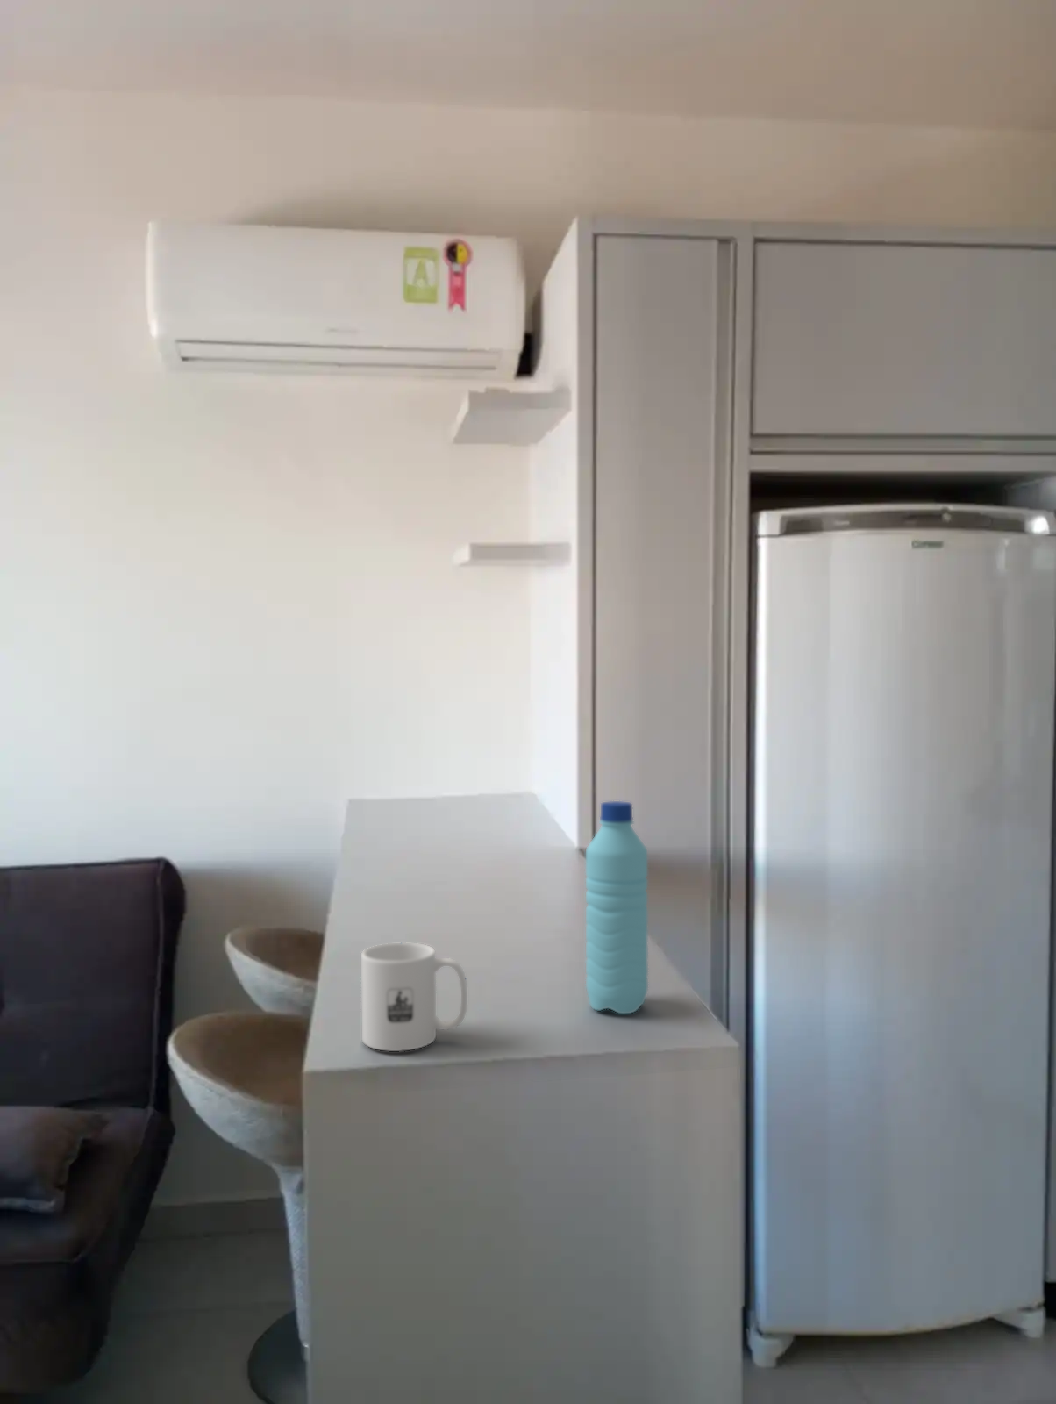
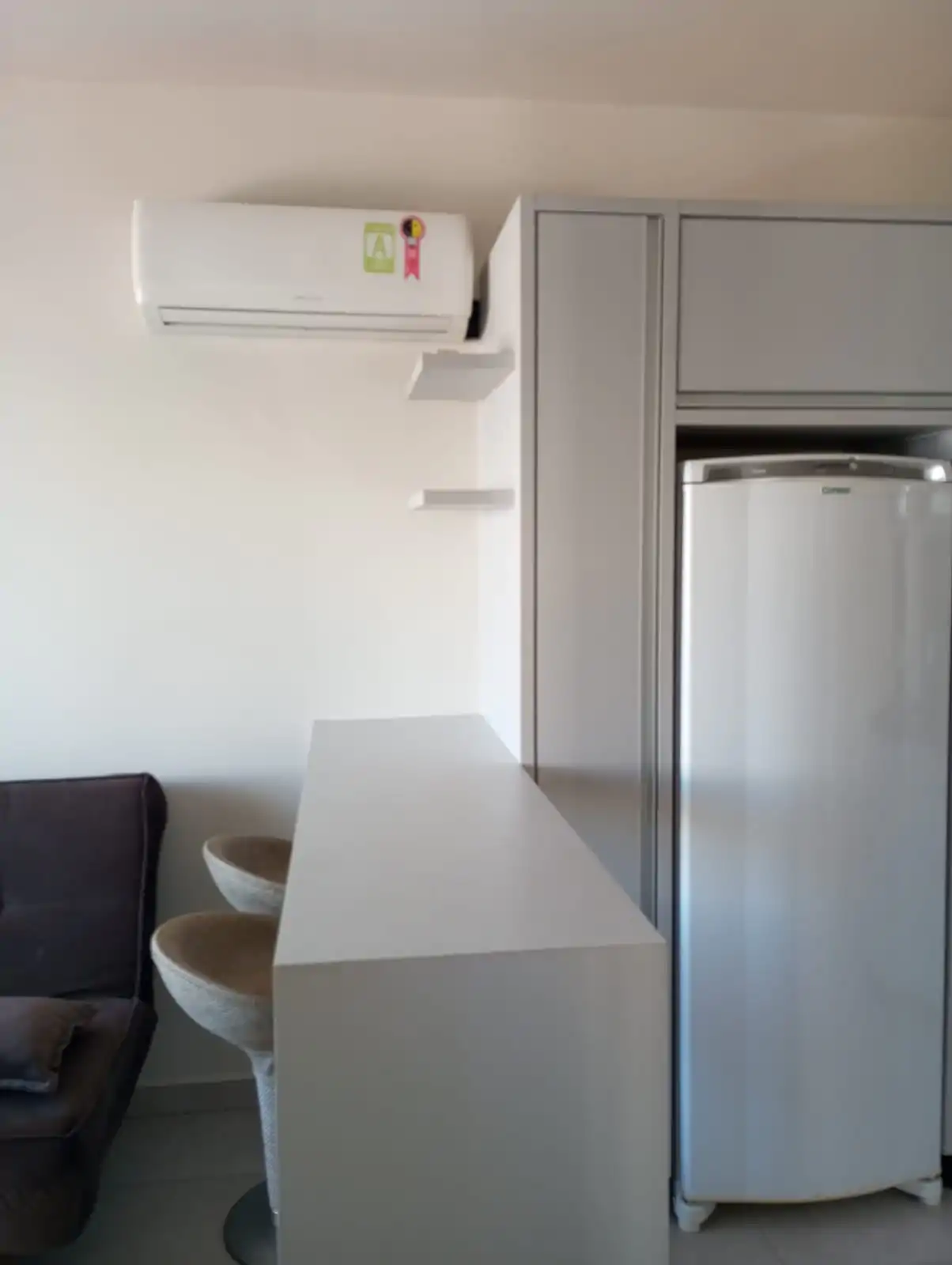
- mug [361,941,468,1052]
- water bottle [585,800,649,1014]
